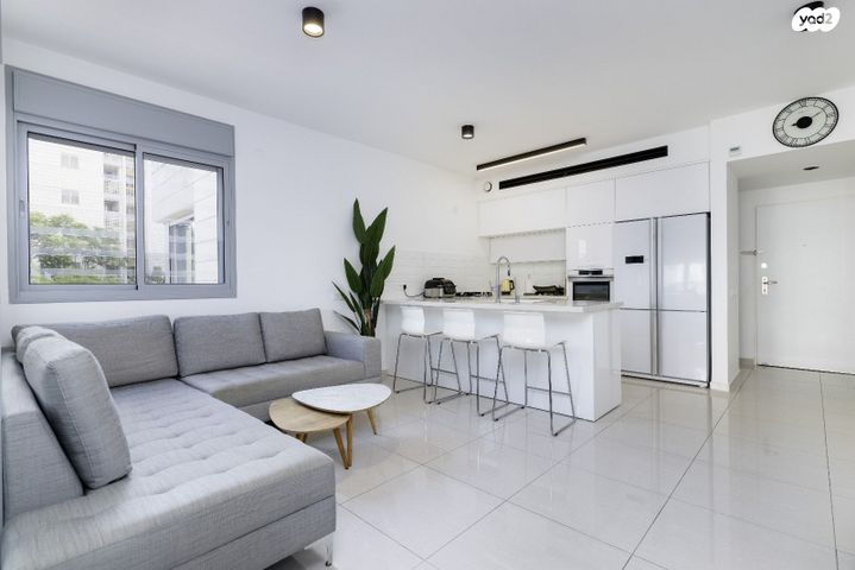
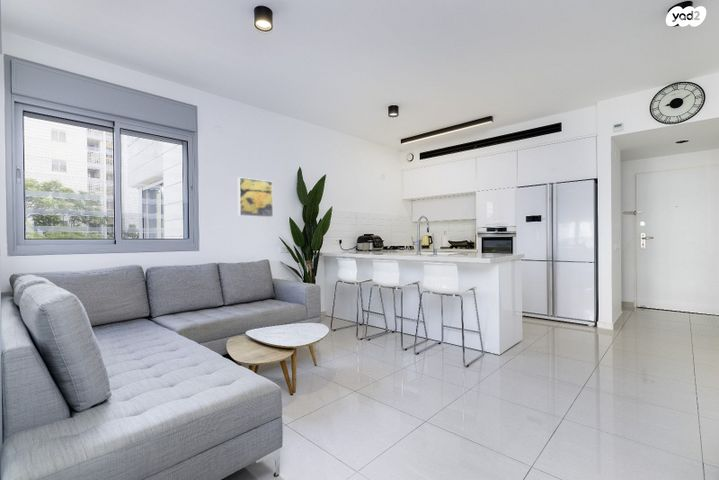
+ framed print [237,176,274,218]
